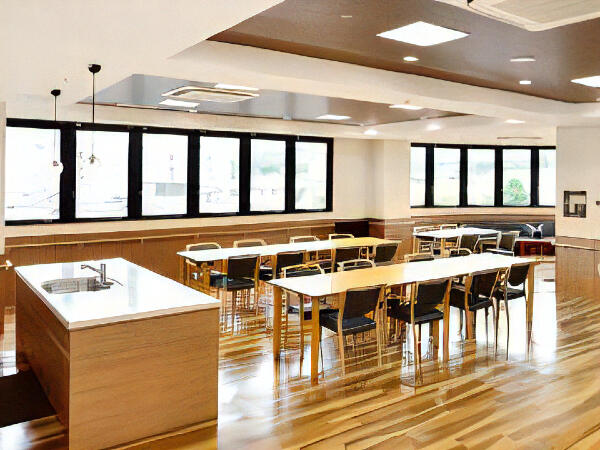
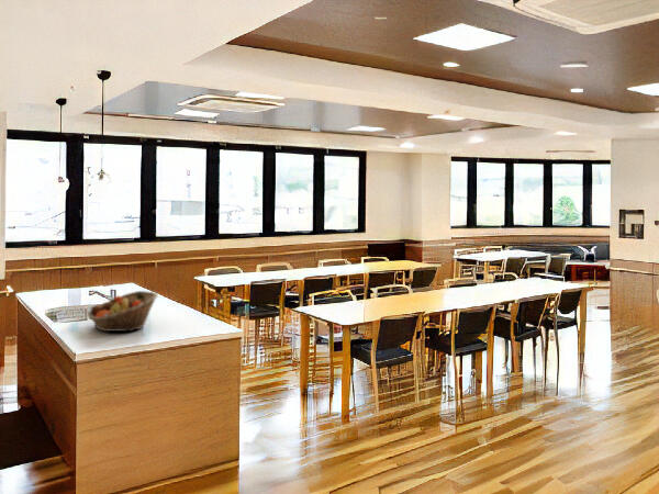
+ fruit basket [87,290,159,333]
